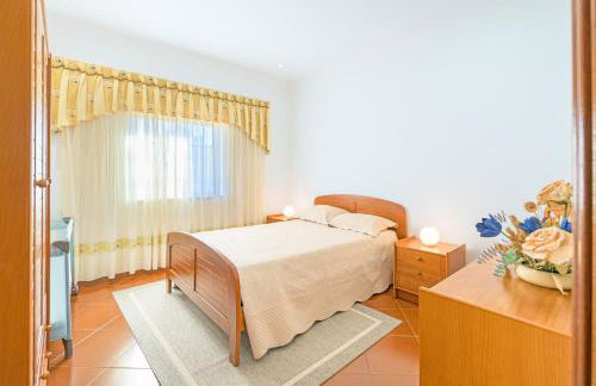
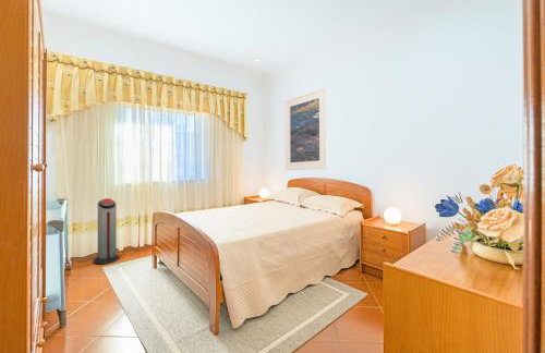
+ air purifier [93,197,121,265]
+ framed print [283,86,328,171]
